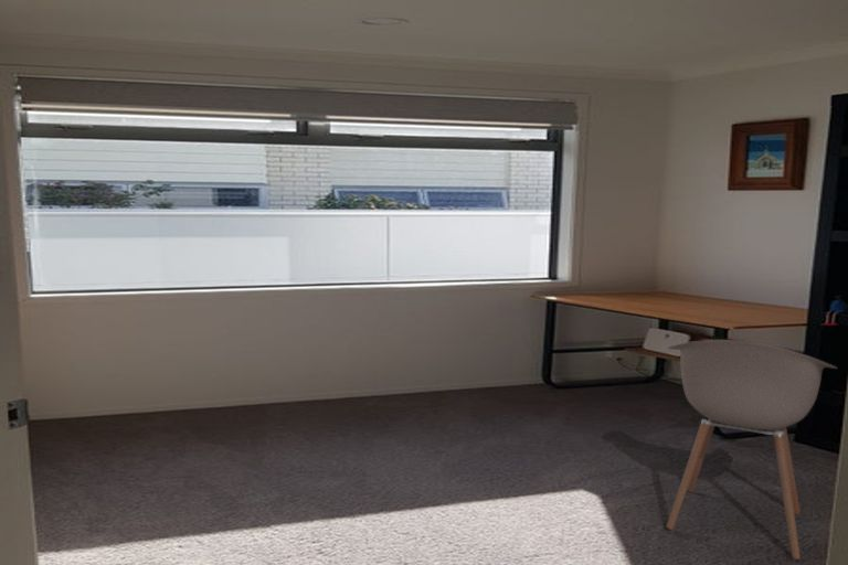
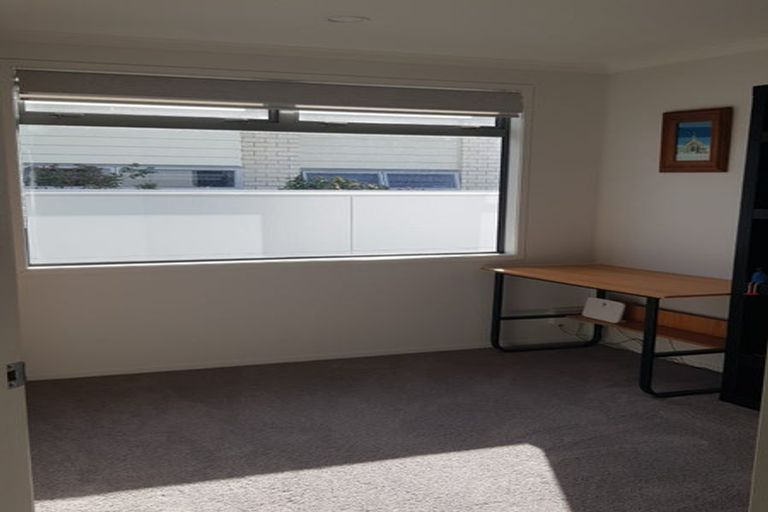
- chair [666,339,838,561]
